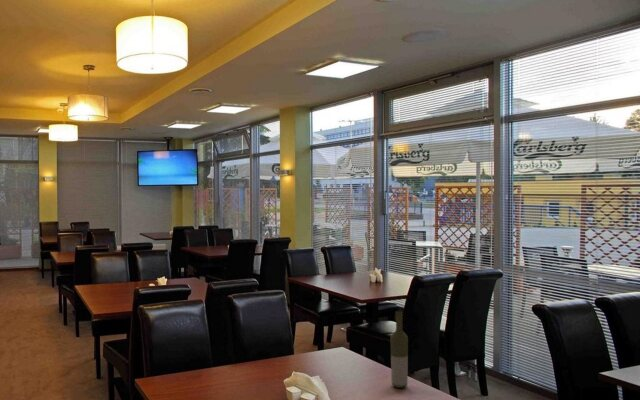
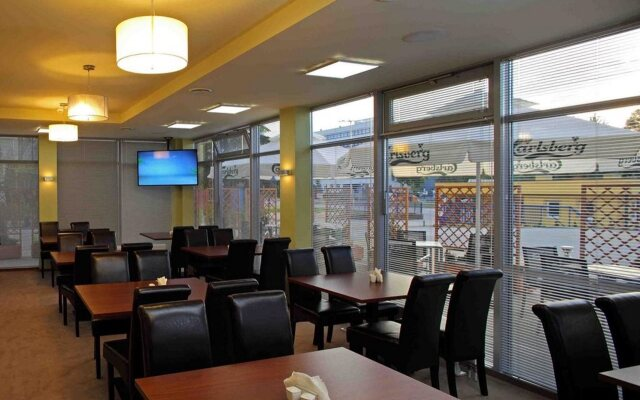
- bottle [390,310,409,389]
